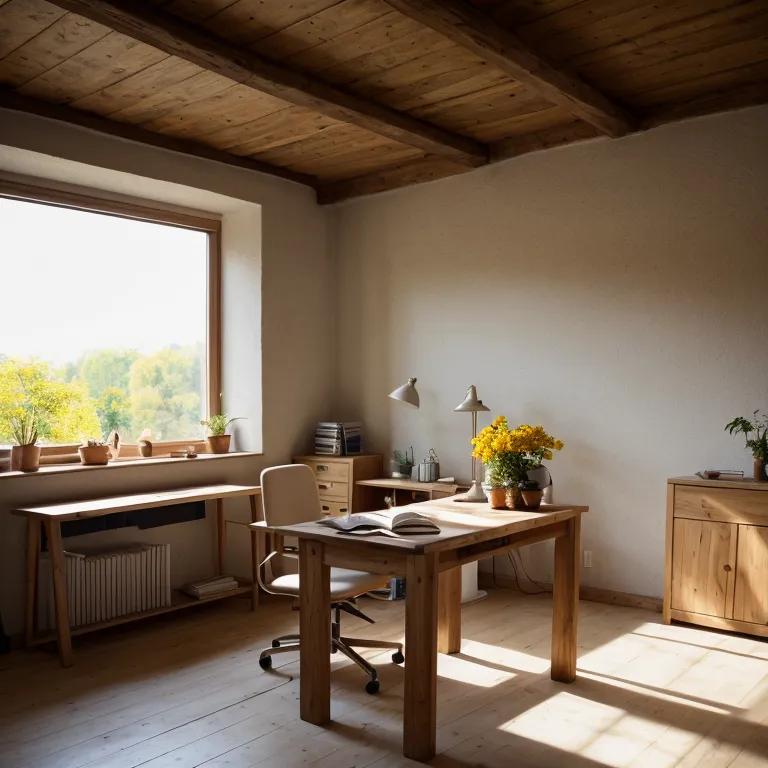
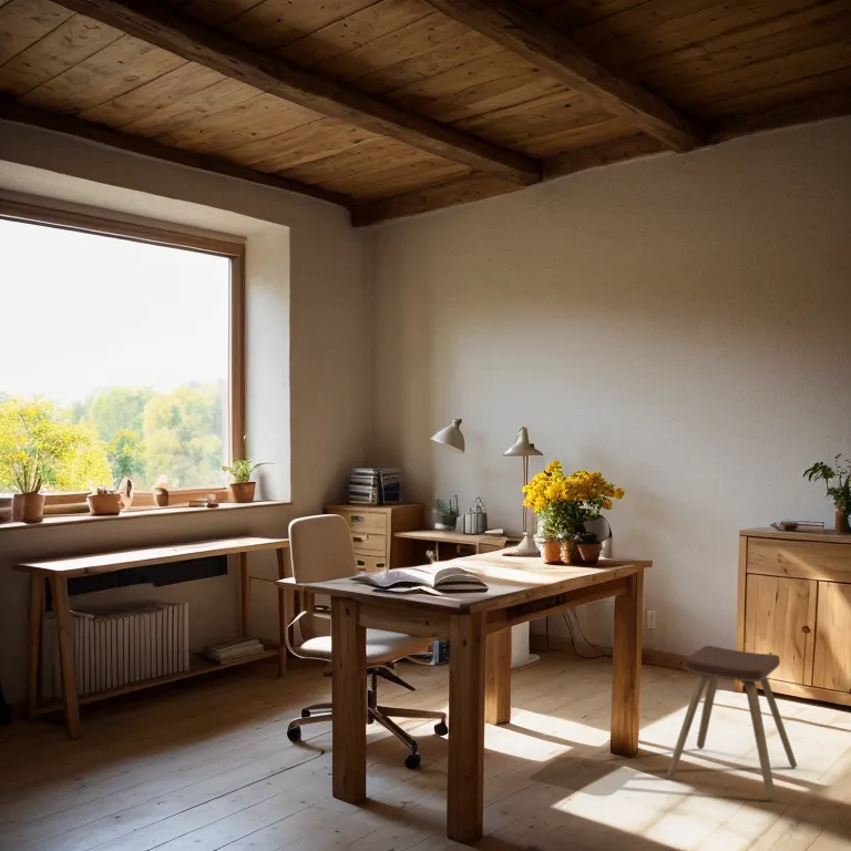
+ music stool [666,645,798,801]
